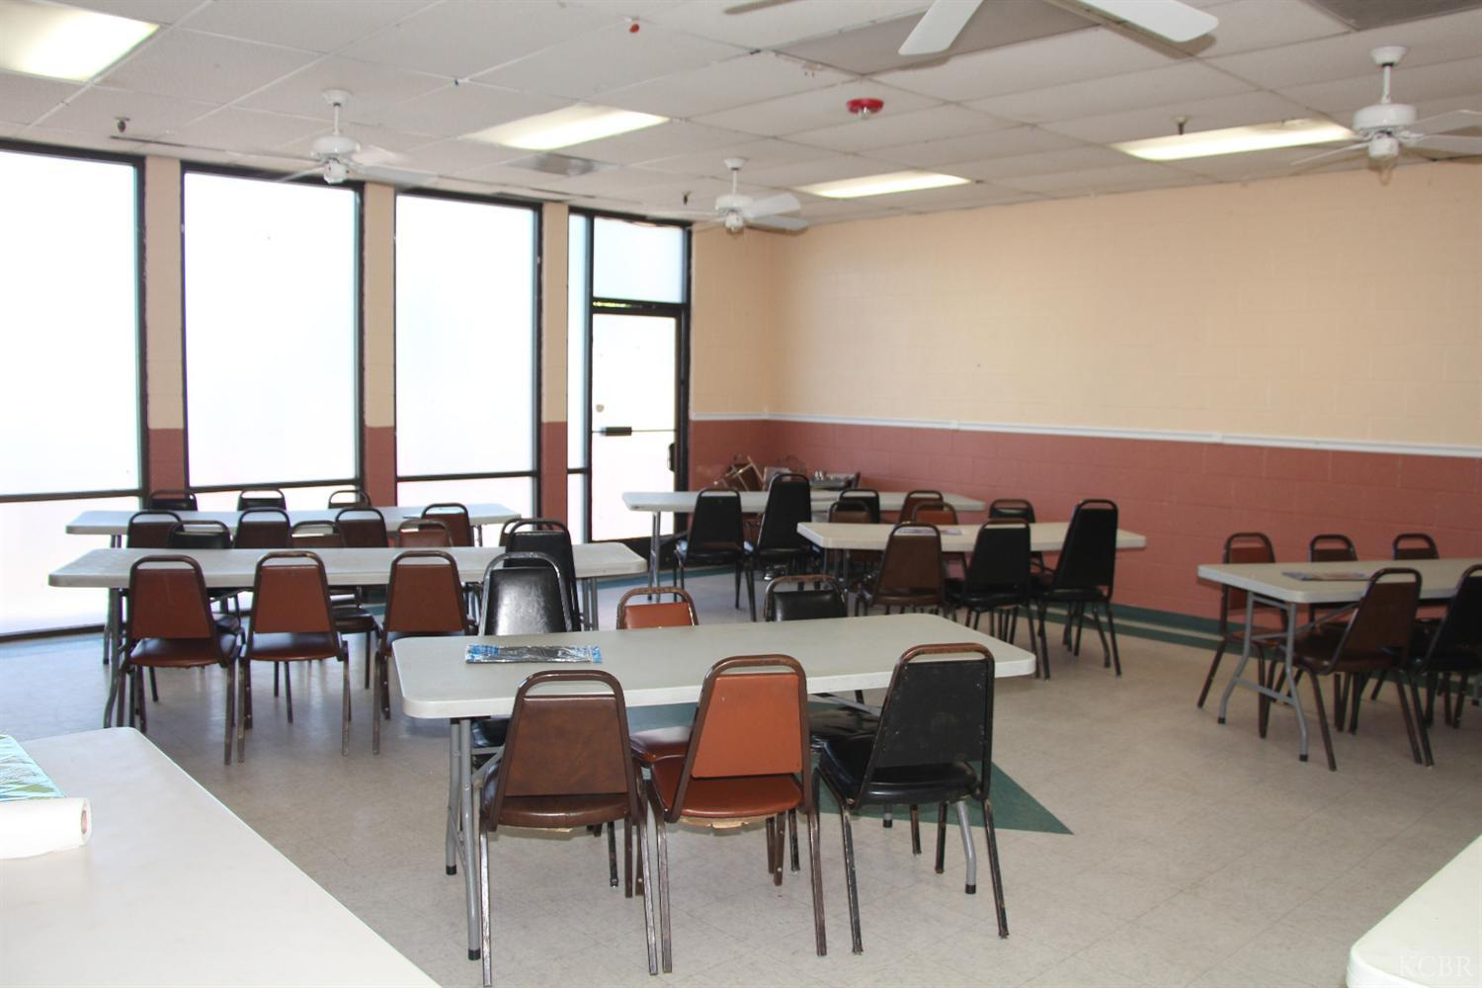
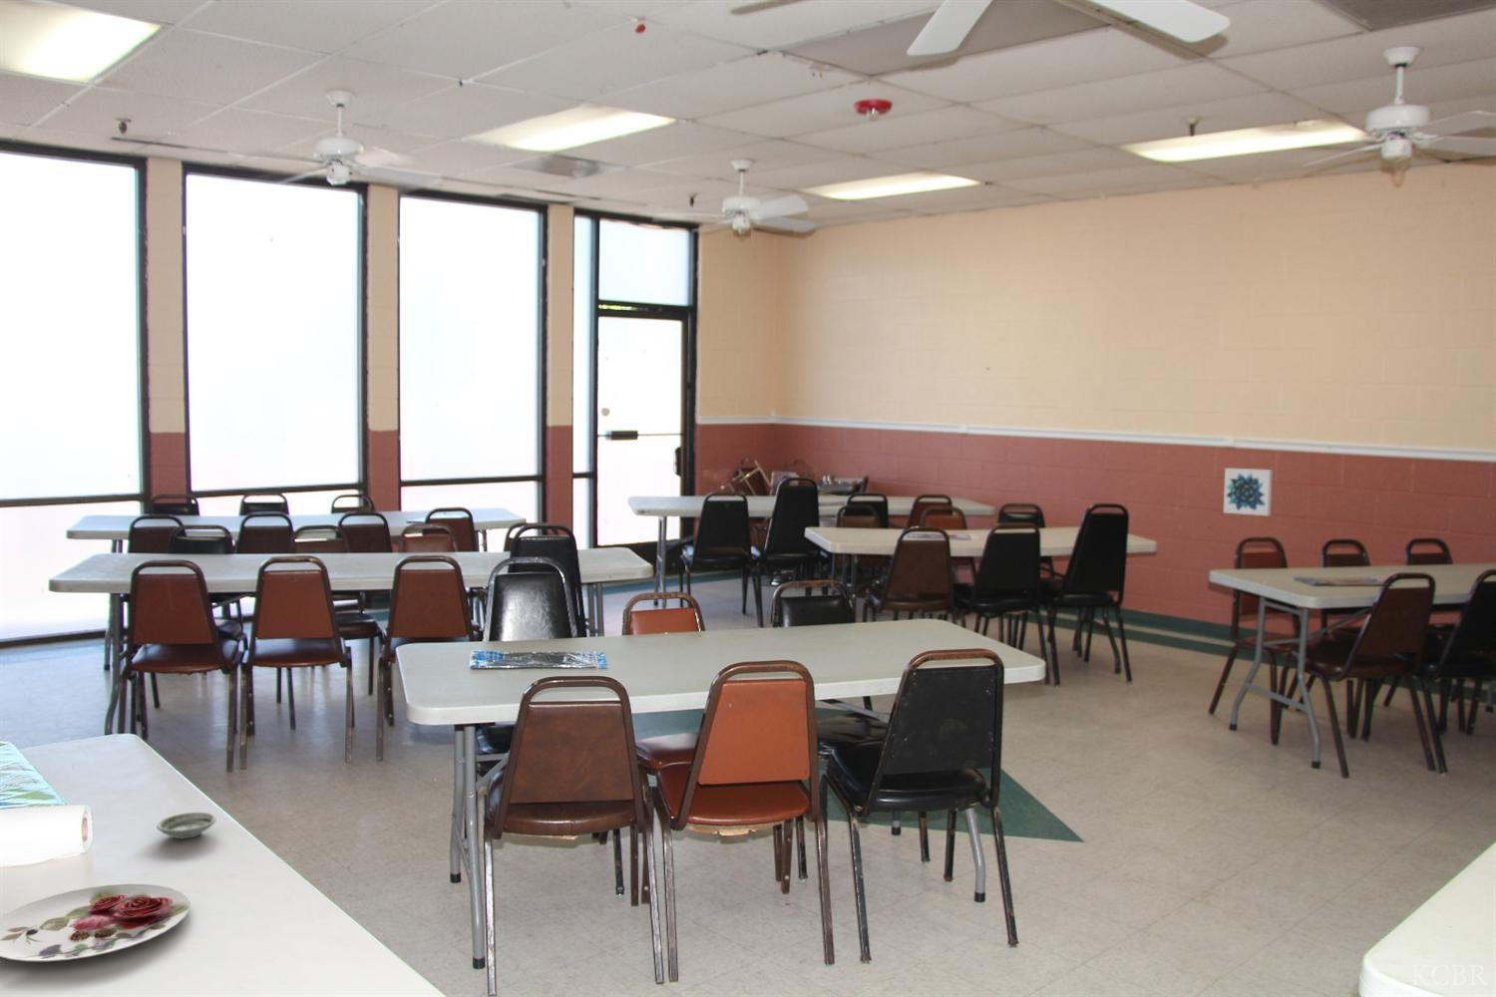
+ plate [0,884,191,963]
+ saucer [156,811,217,839]
+ wall art [1222,467,1273,516]
